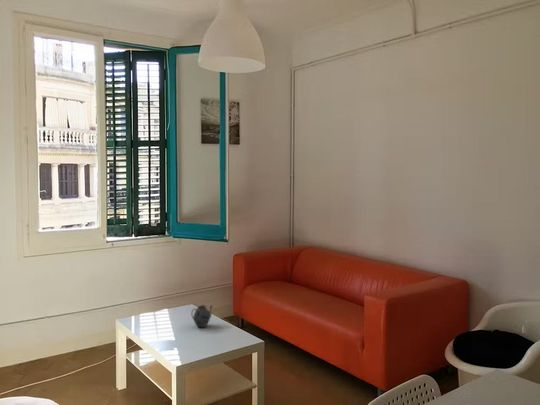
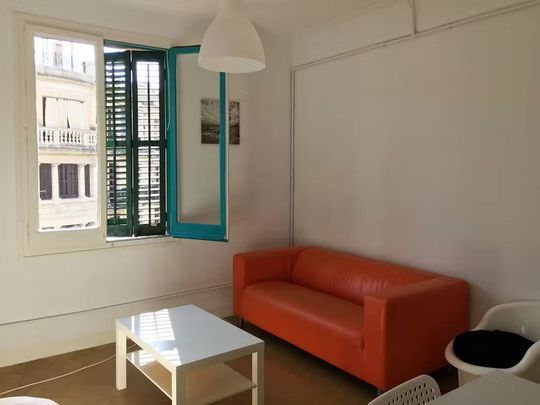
- teapot [191,304,213,328]
